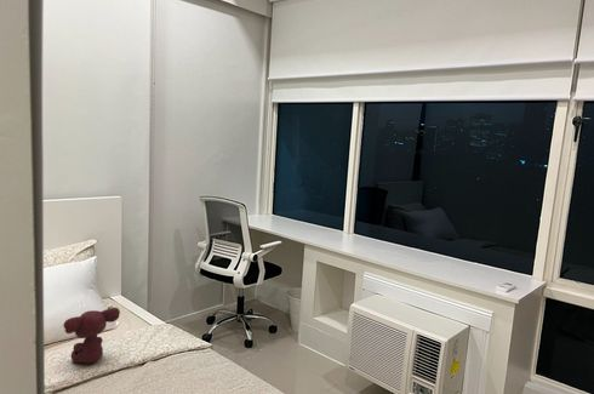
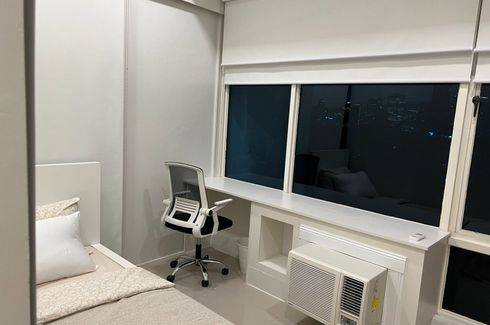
- teddy bear [63,307,121,365]
